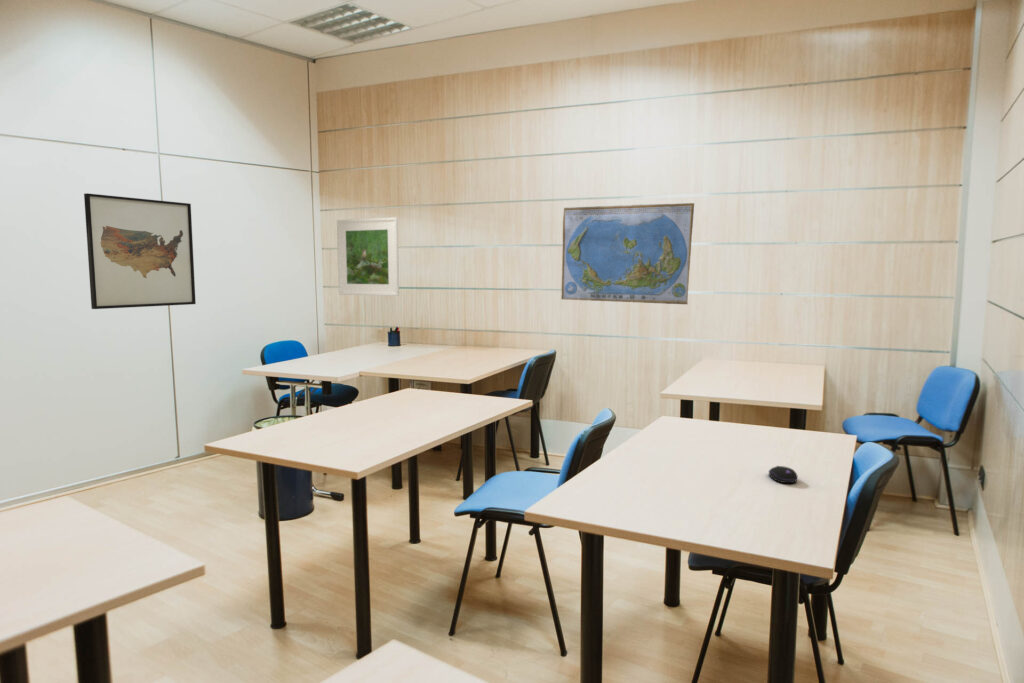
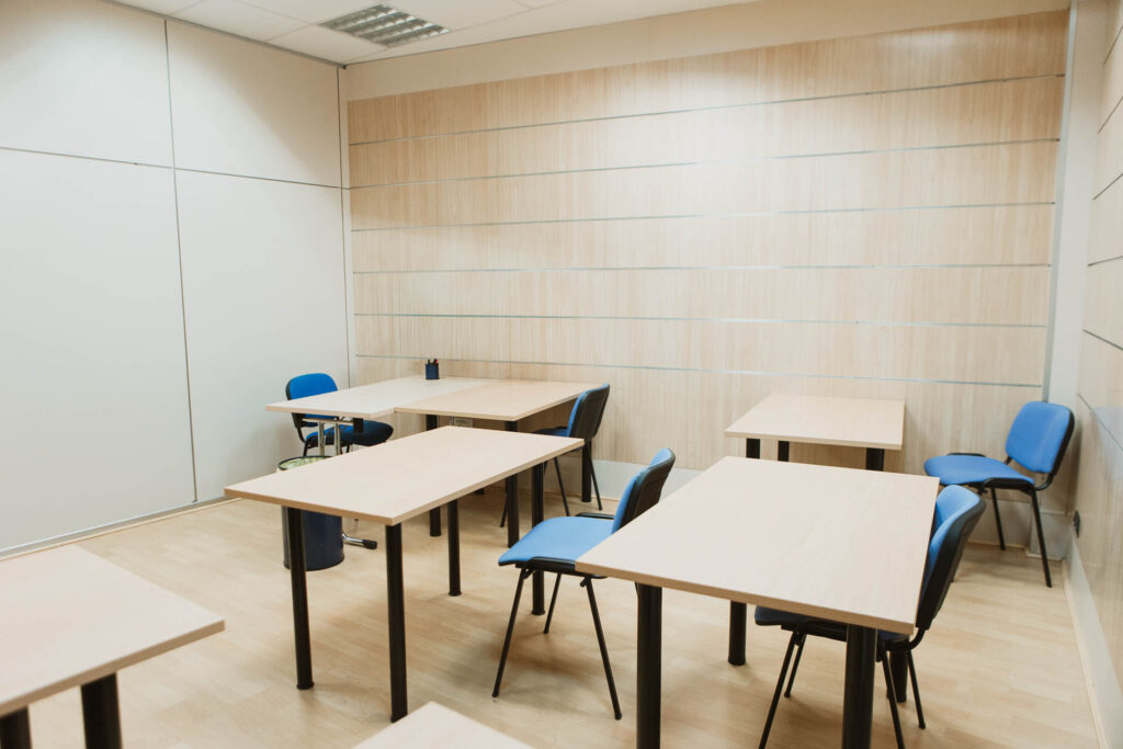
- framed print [336,216,400,297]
- computer mouse [768,465,799,484]
- world map [560,202,695,305]
- wall art [83,192,197,310]
